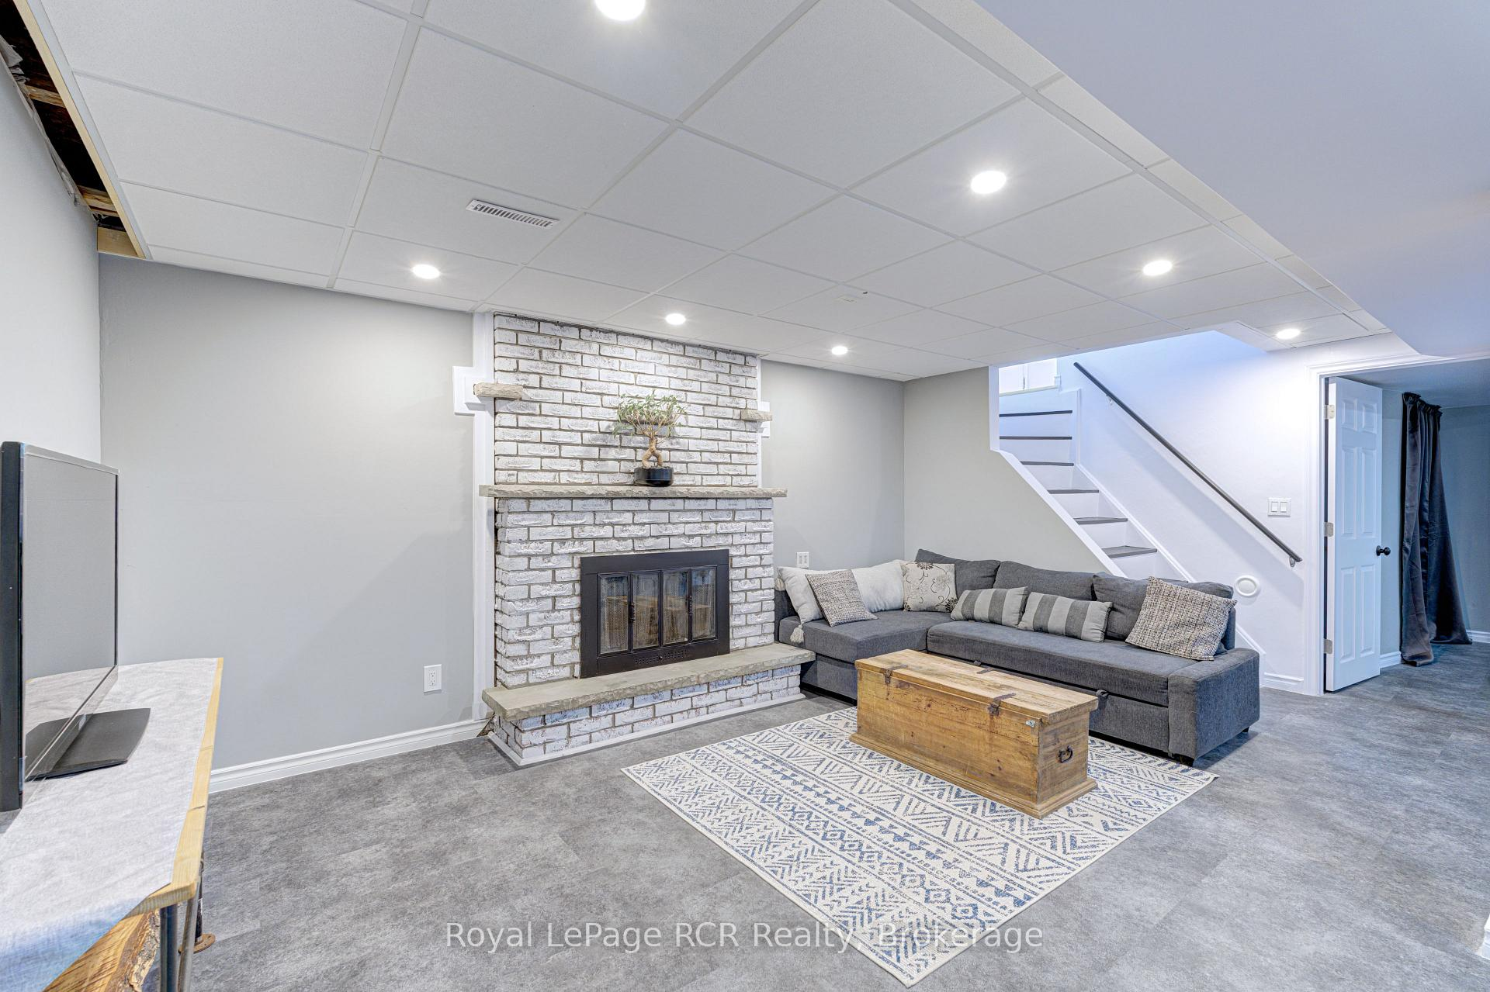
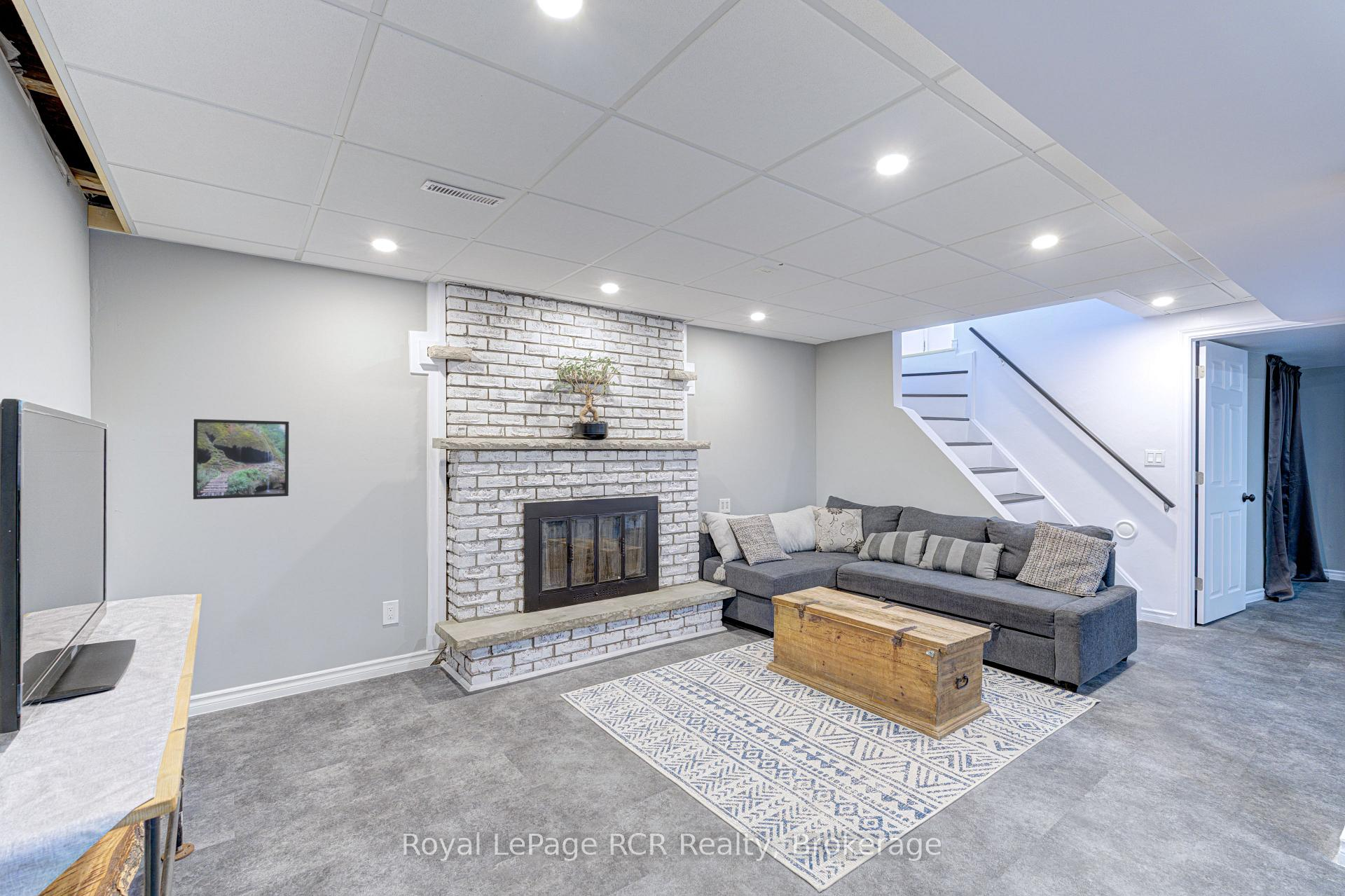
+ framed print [193,418,289,500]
